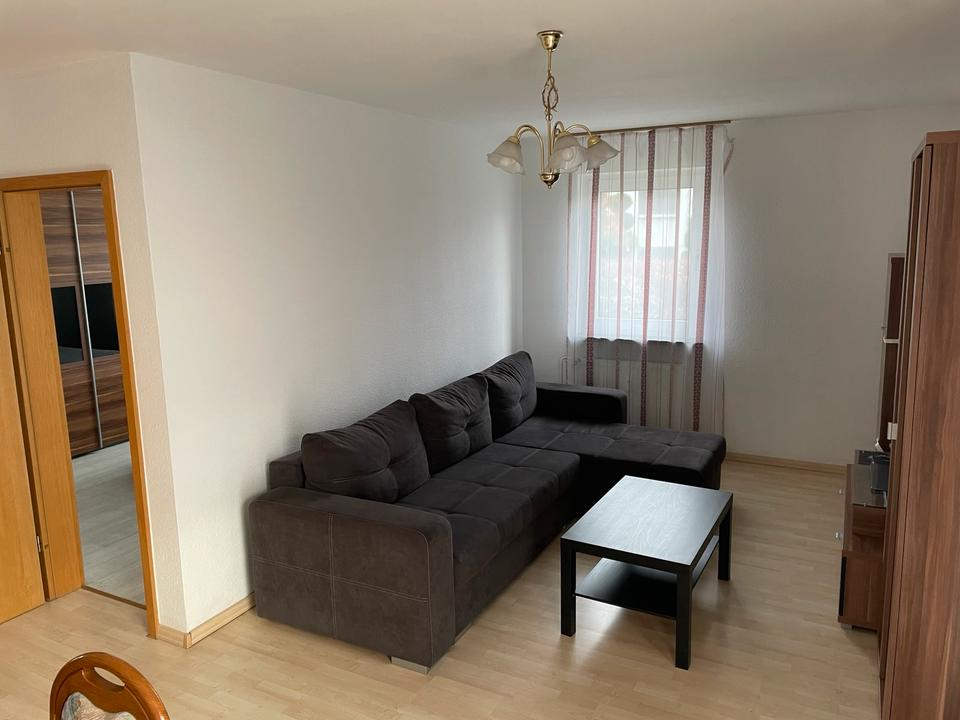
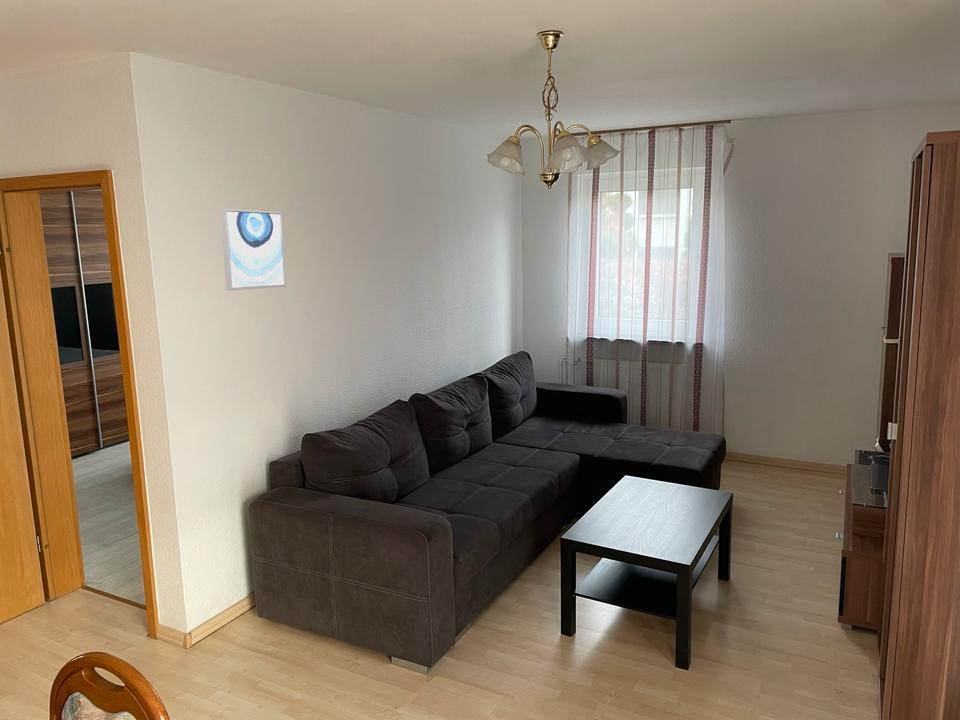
+ wall art [220,208,287,291]
